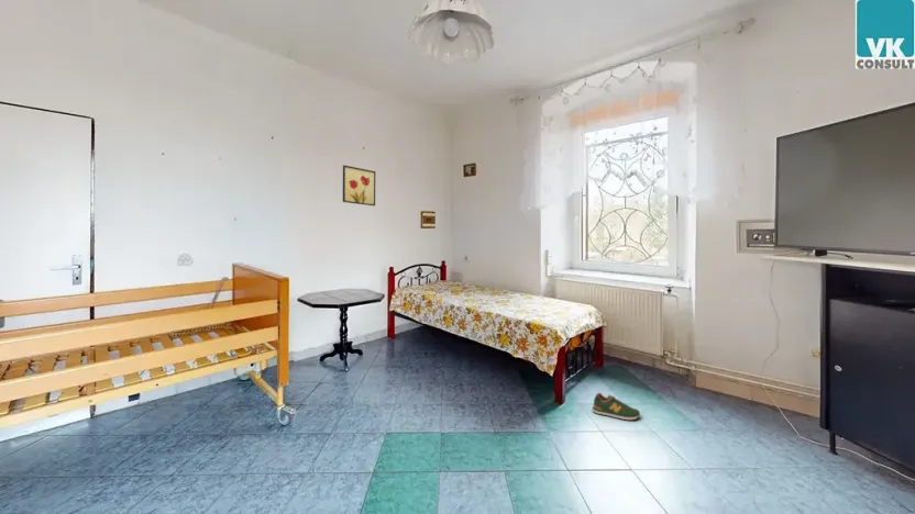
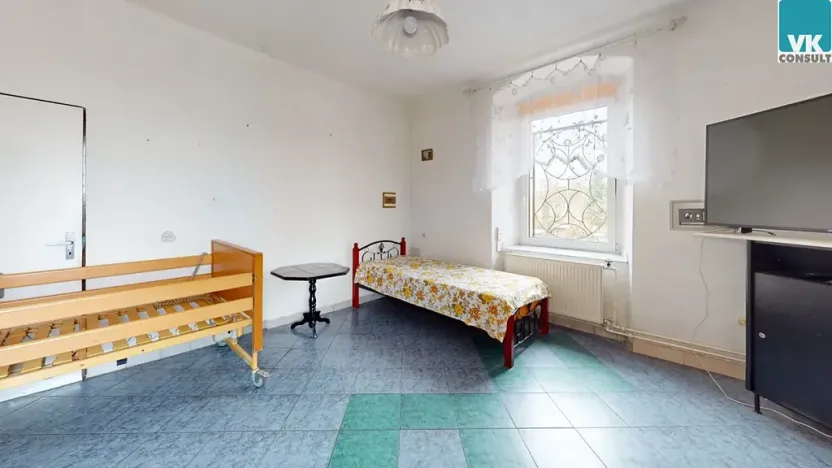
- wall art [342,165,376,206]
- shoe [591,392,641,422]
